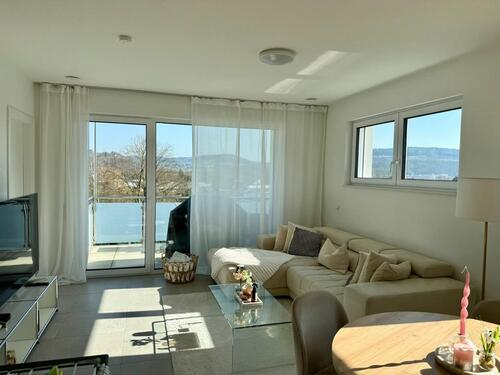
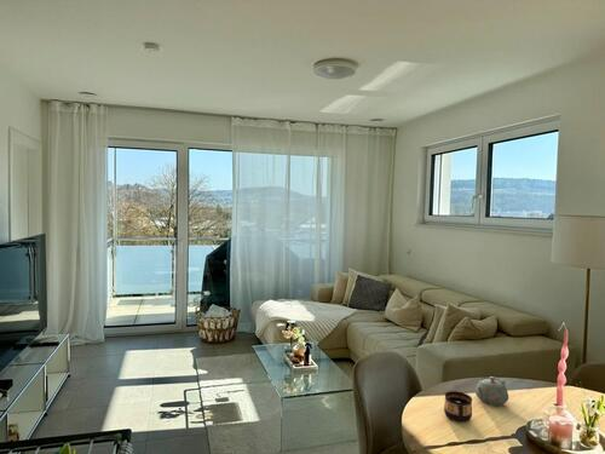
+ cup [443,390,473,424]
+ teapot [474,375,509,407]
